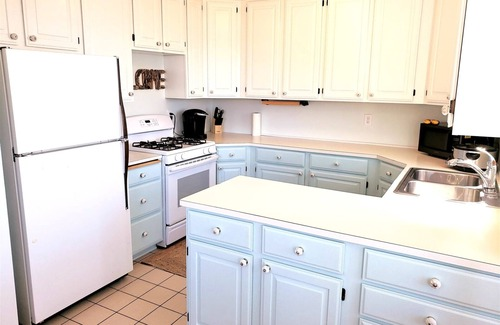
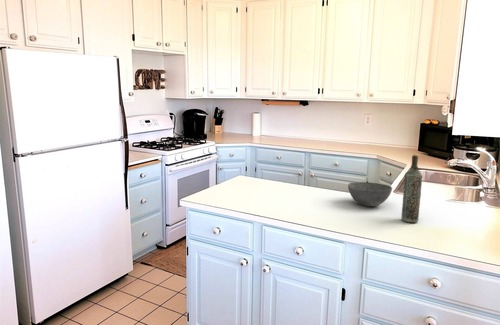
+ bottle [401,154,424,223]
+ bowl [347,181,393,207]
